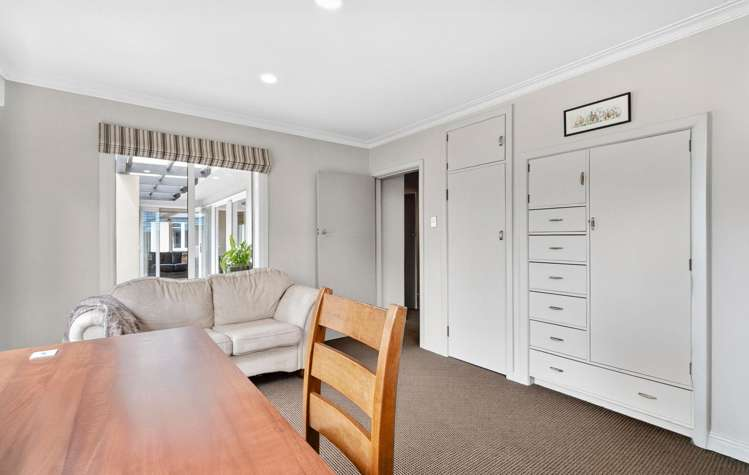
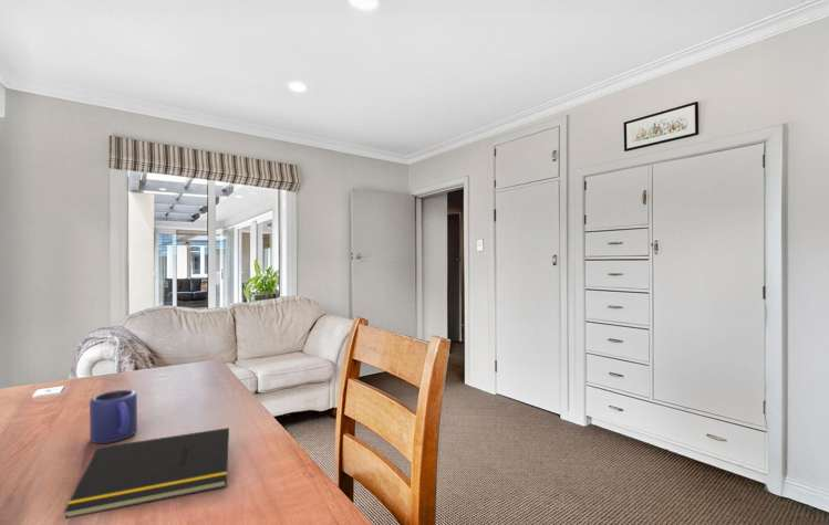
+ notepad [63,427,230,519]
+ mug [89,389,138,444]
